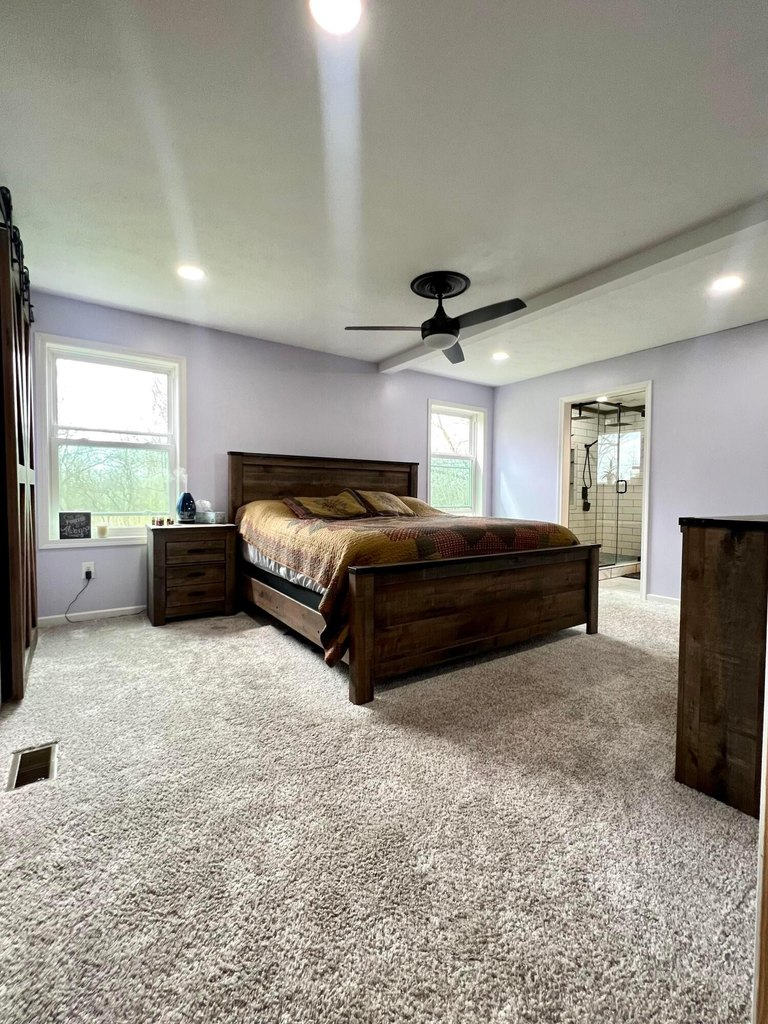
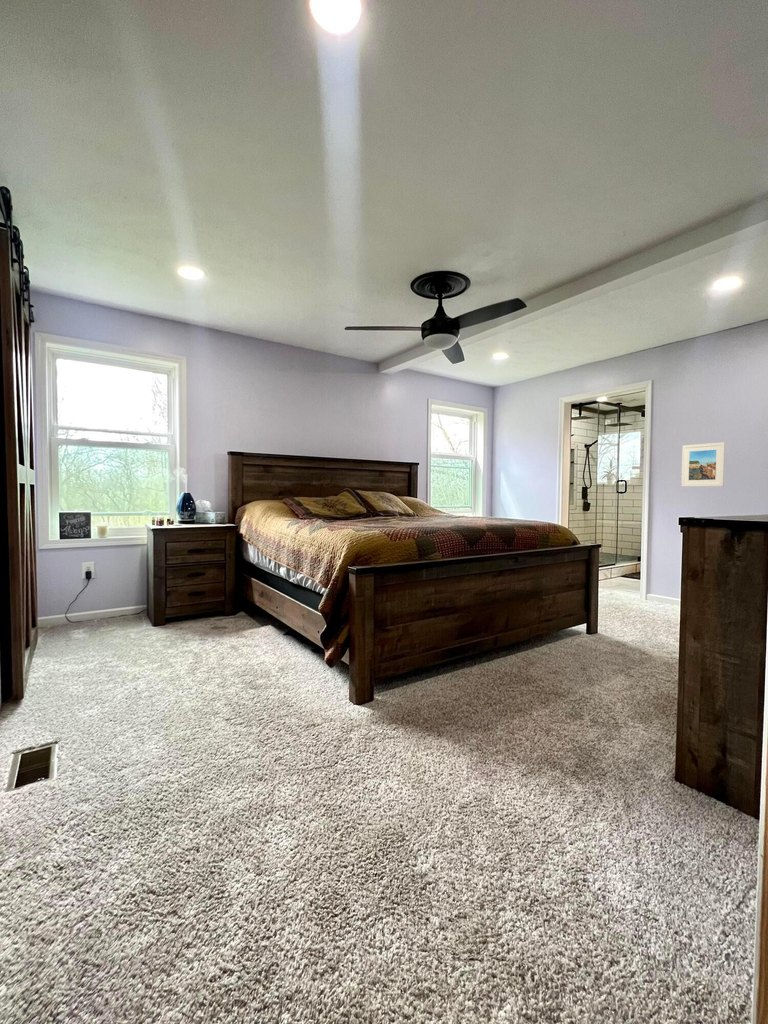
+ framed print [680,441,726,488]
